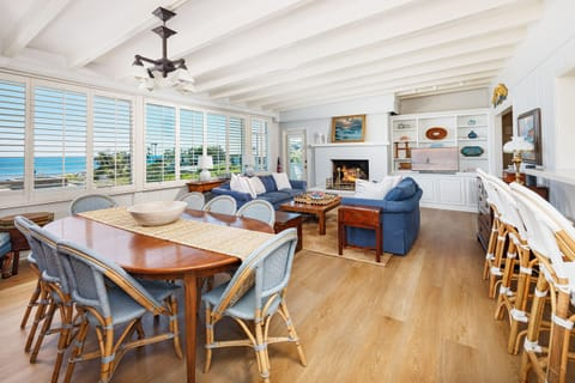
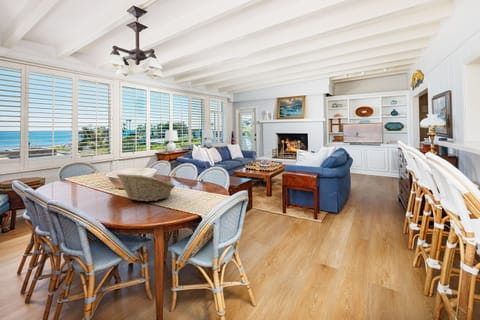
+ fruit basket [116,173,176,202]
